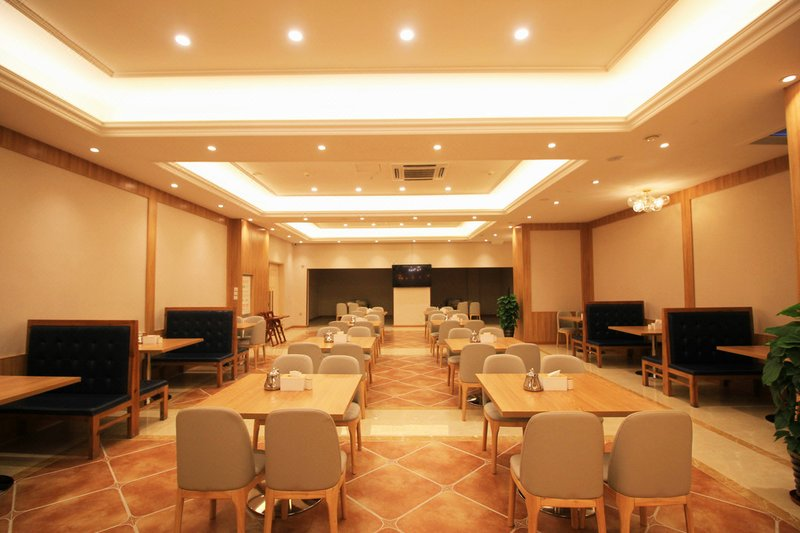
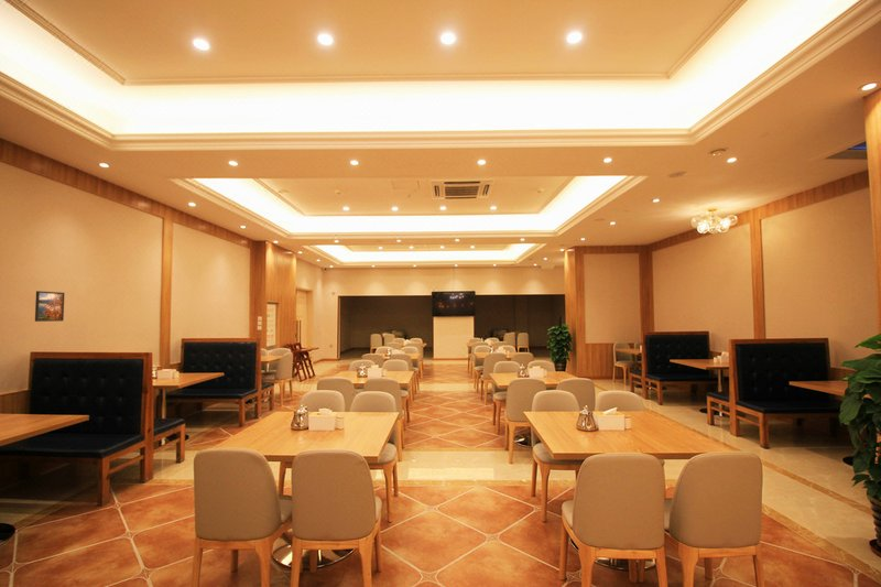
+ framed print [34,290,66,323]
